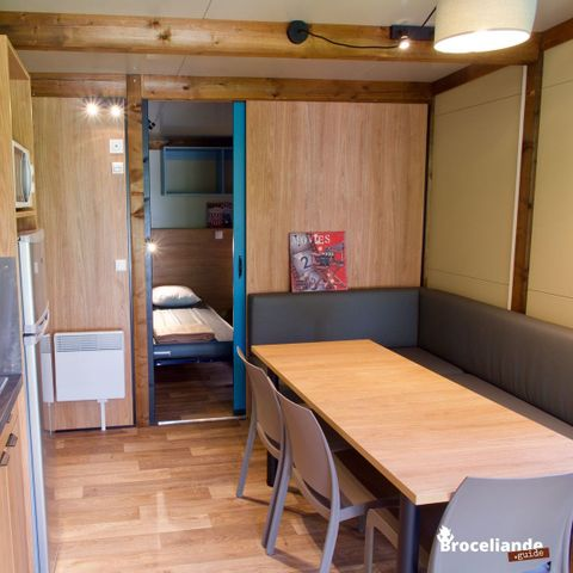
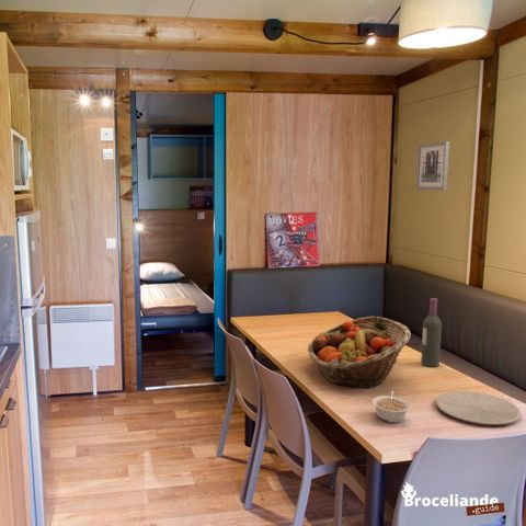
+ fruit basket [307,316,412,389]
+ wall art [415,140,450,192]
+ plate [435,390,523,426]
+ legume [371,390,411,424]
+ wine bottle [420,297,443,368]
